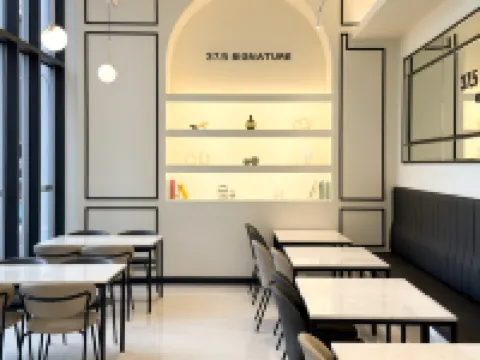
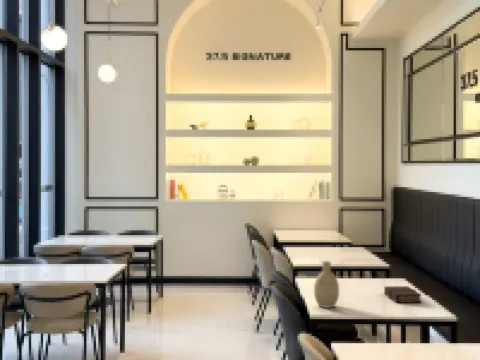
+ book [383,285,423,304]
+ decorative vase [313,260,340,309]
